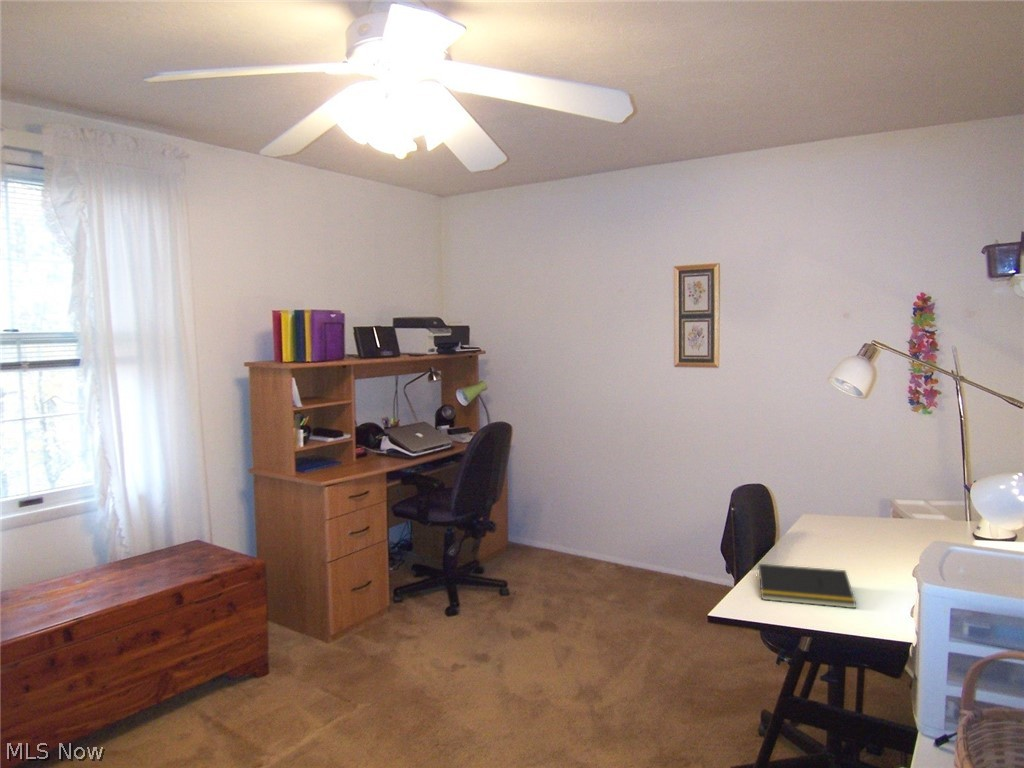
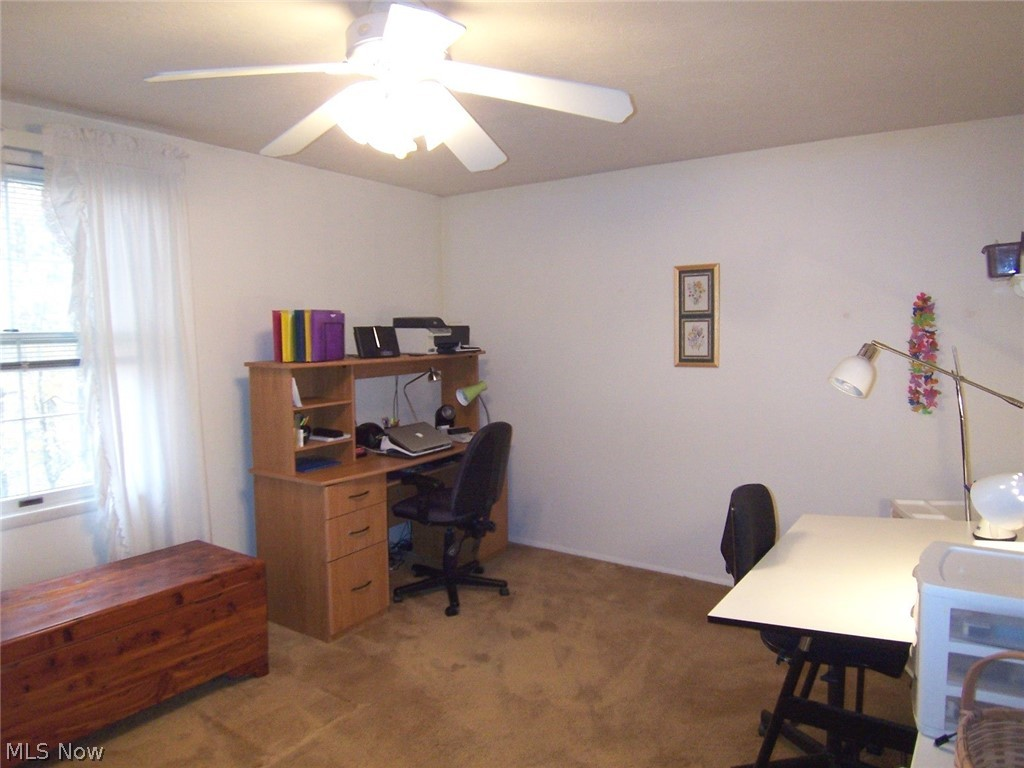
- notepad [755,563,857,609]
